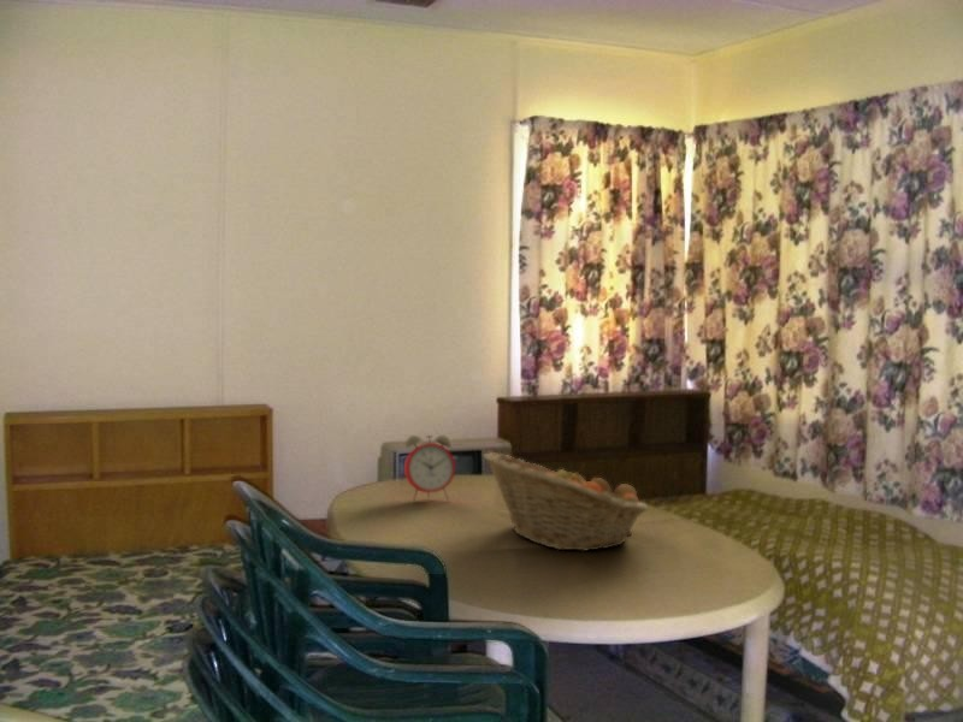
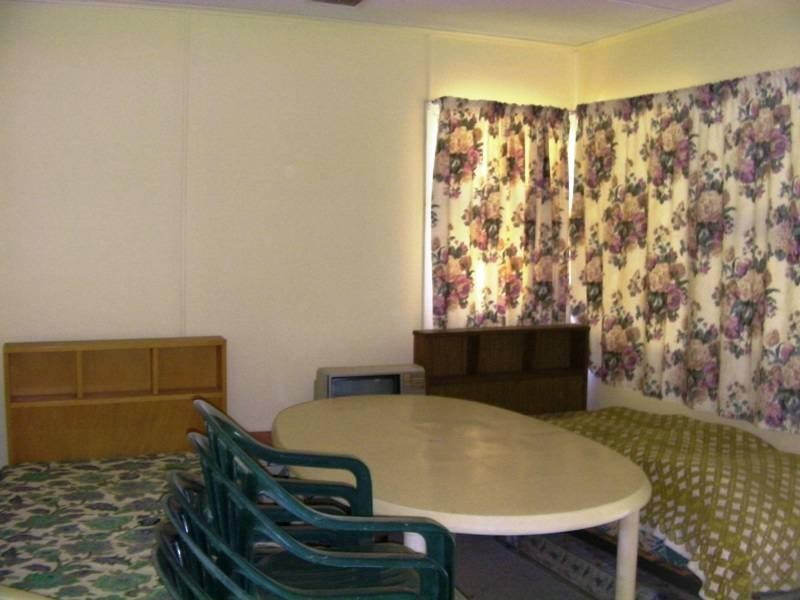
- fruit basket [483,451,649,552]
- alarm clock [403,433,456,503]
